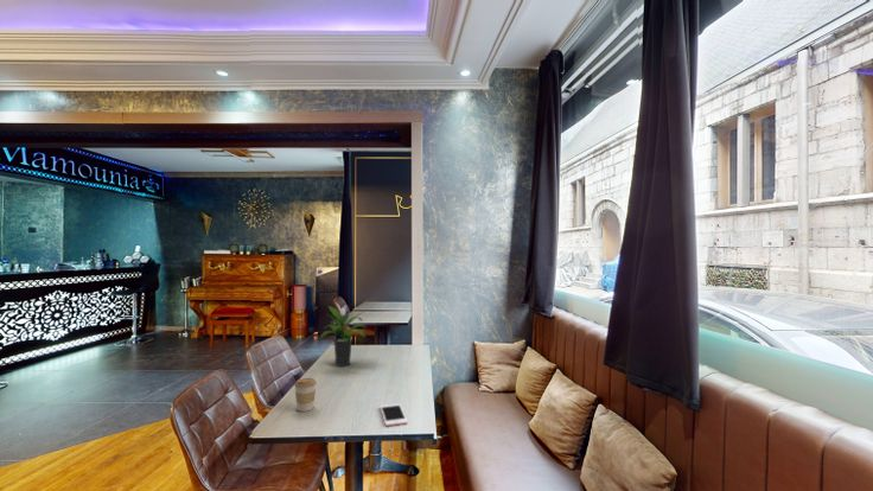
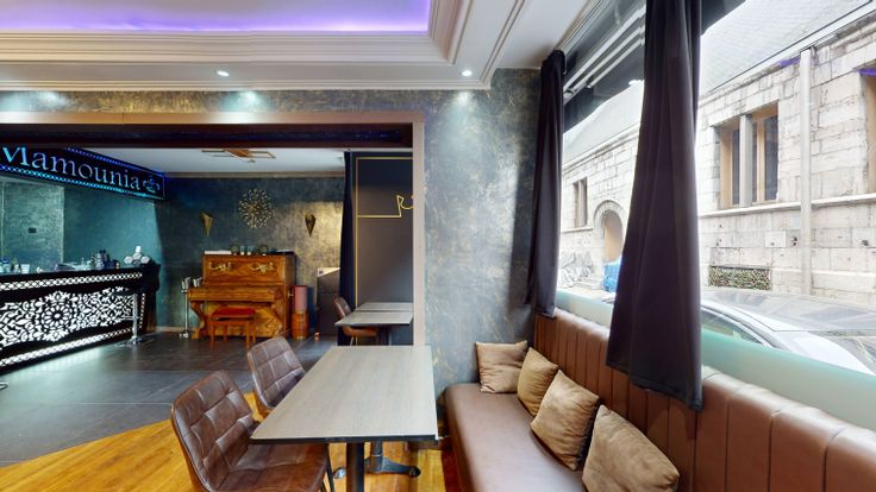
- potted plant [319,305,367,368]
- coffee cup [293,377,318,413]
- cell phone [380,402,408,427]
